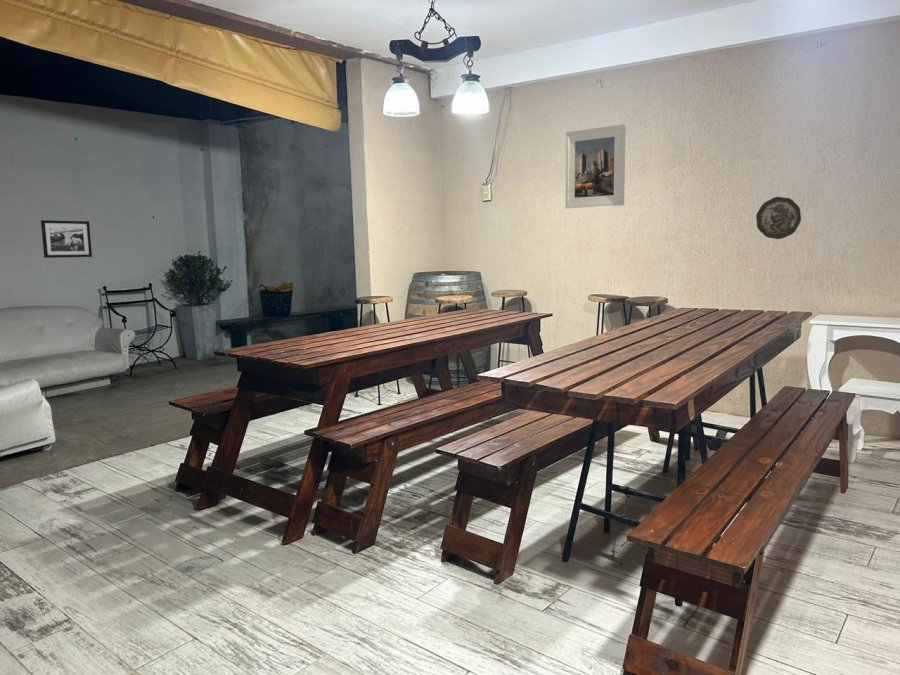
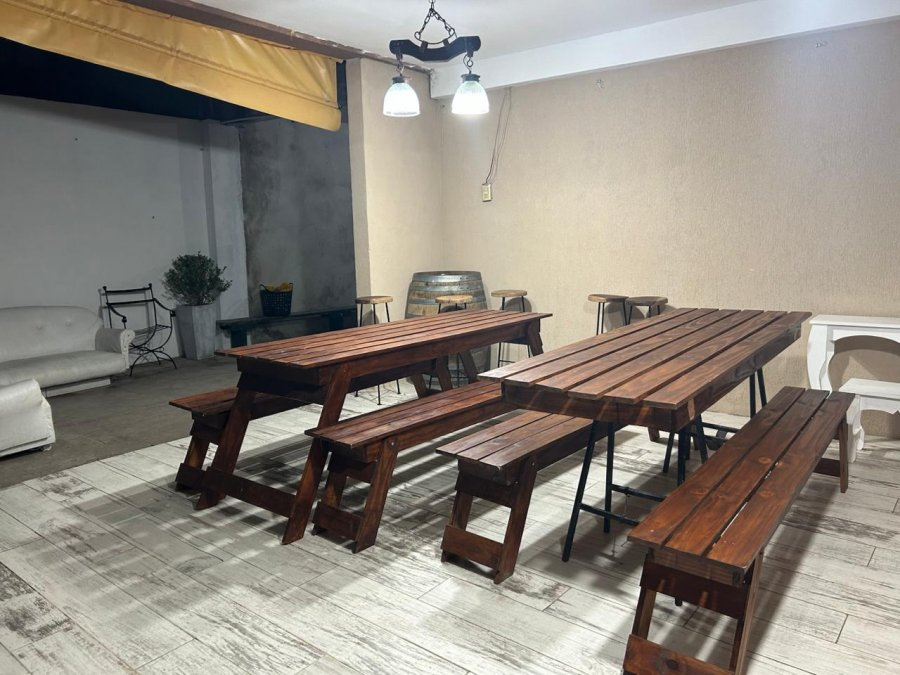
- decorative plate [755,196,802,240]
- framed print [564,123,627,209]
- picture frame [40,219,93,259]
